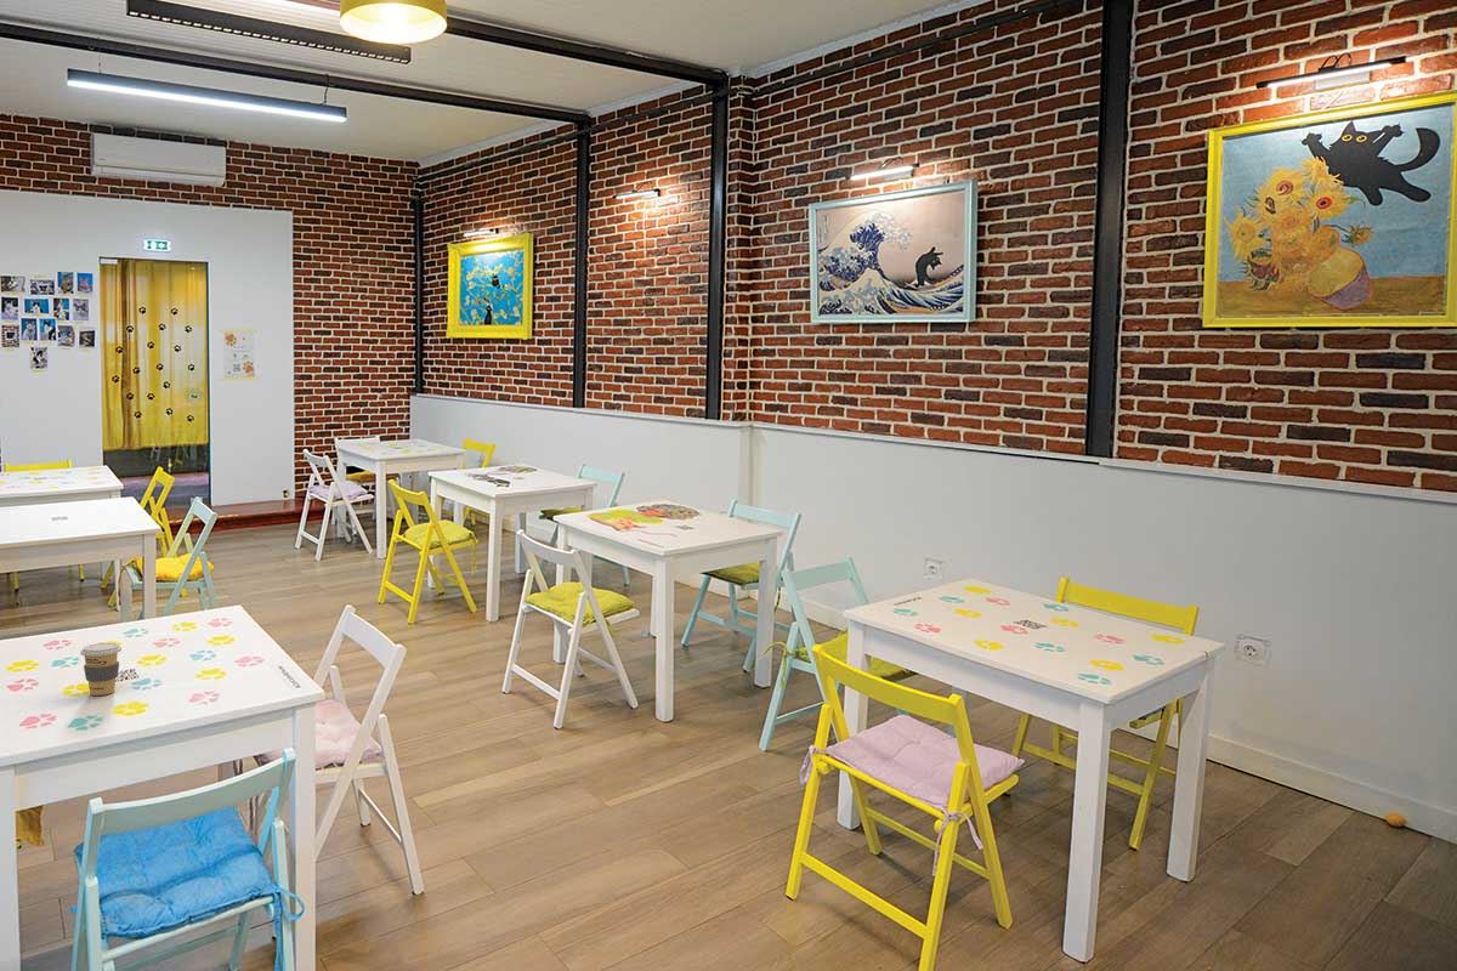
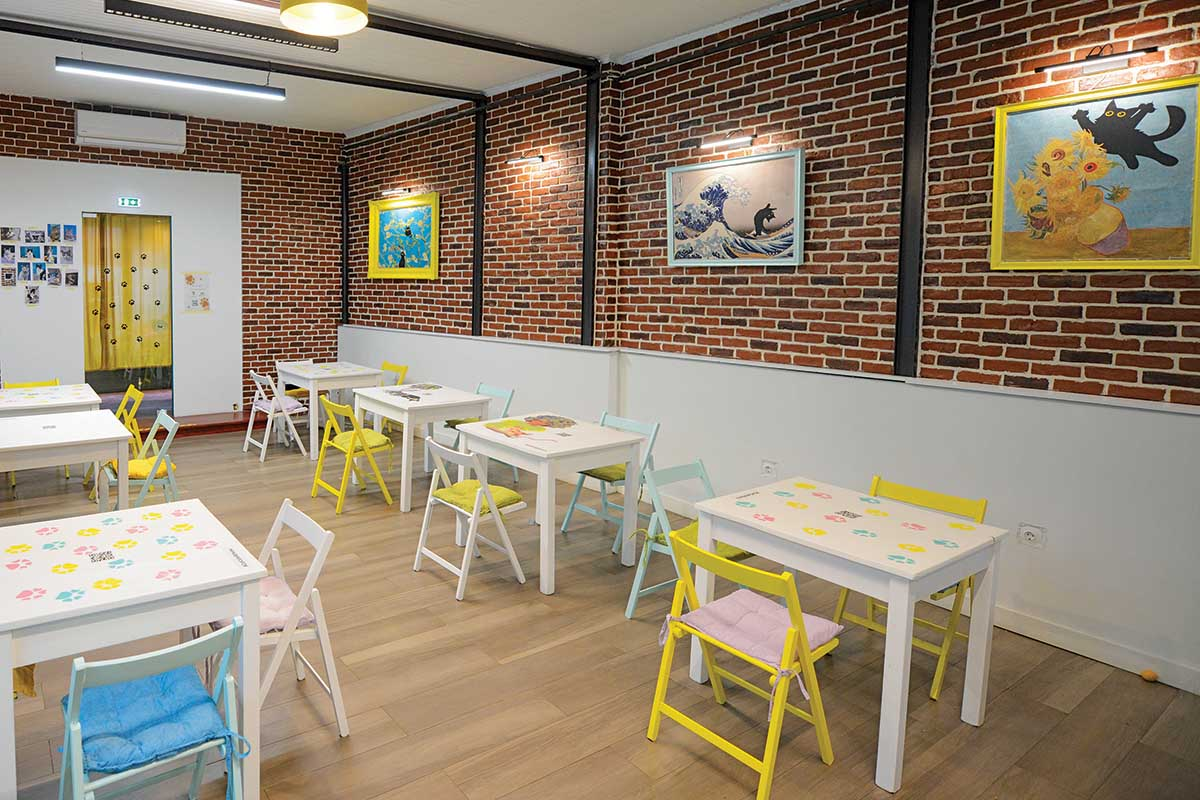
- coffee cup [79,642,123,697]
